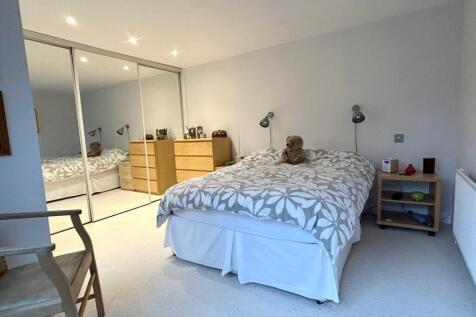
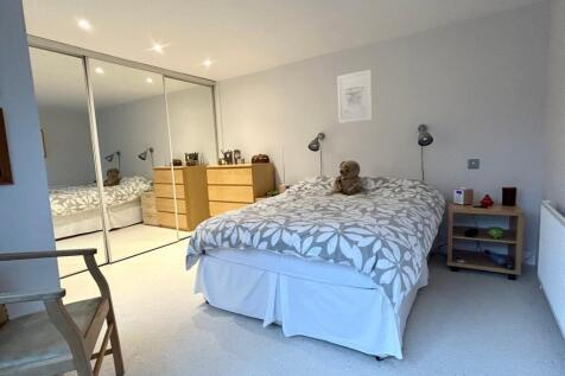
+ wall art [336,69,373,125]
